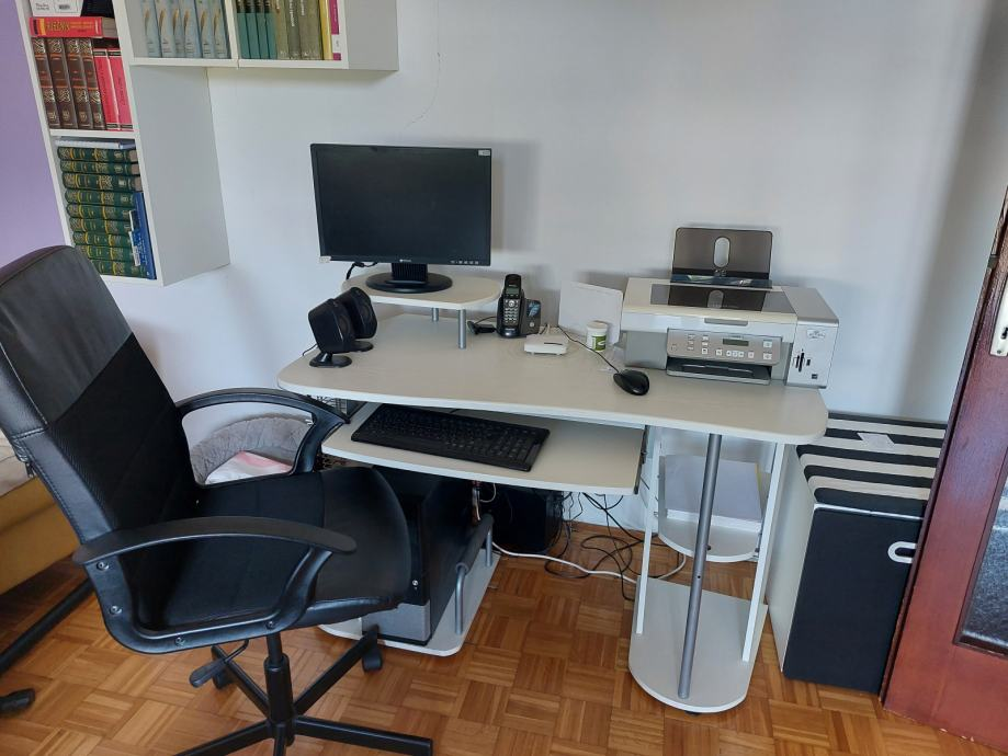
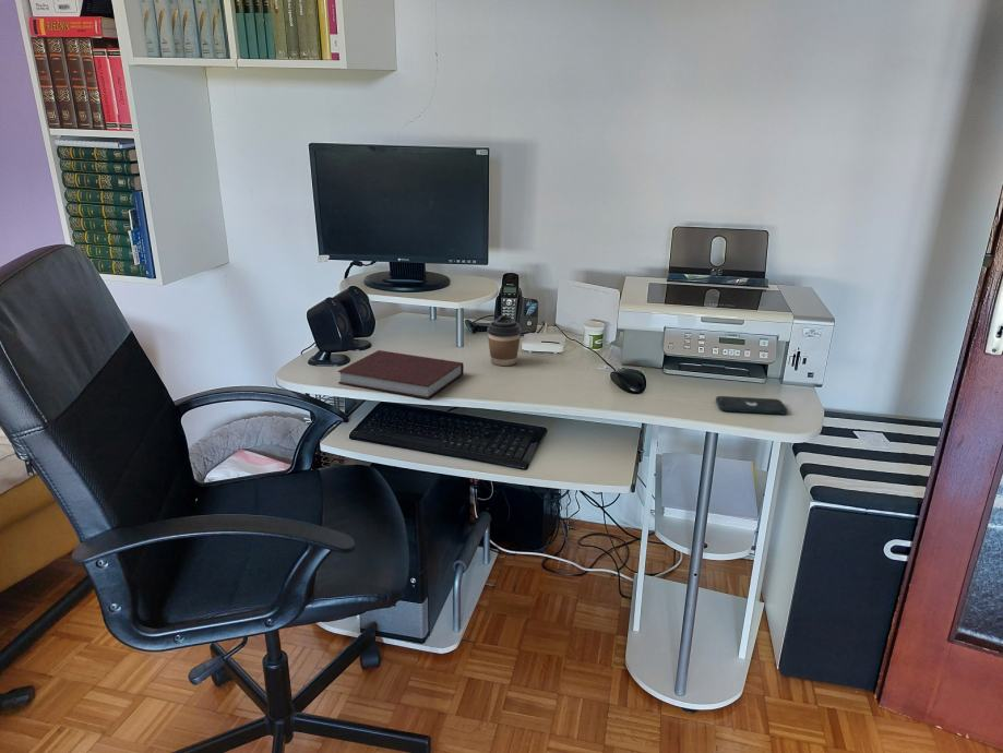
+ notebook [336,349,465,399]
+ smartphone [715,395,788,416]
+ coffee cup [486,314,523,367]
